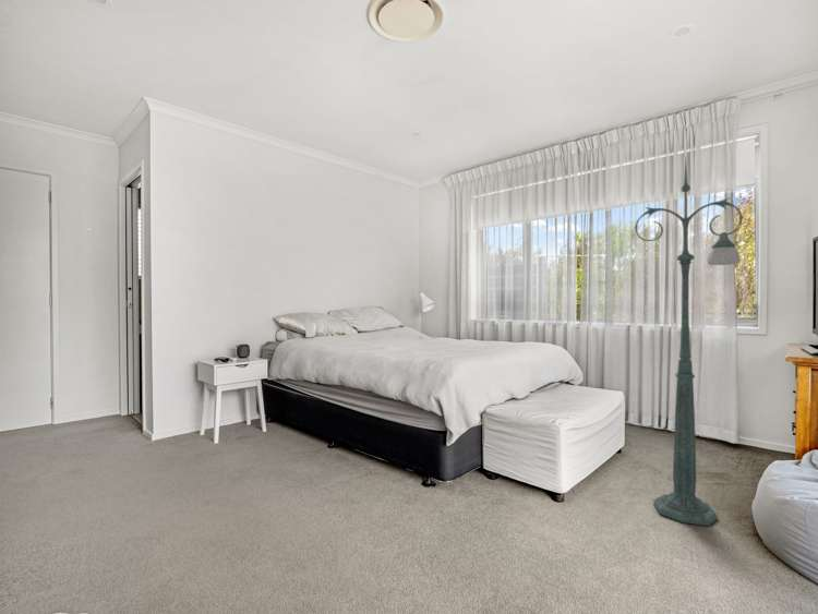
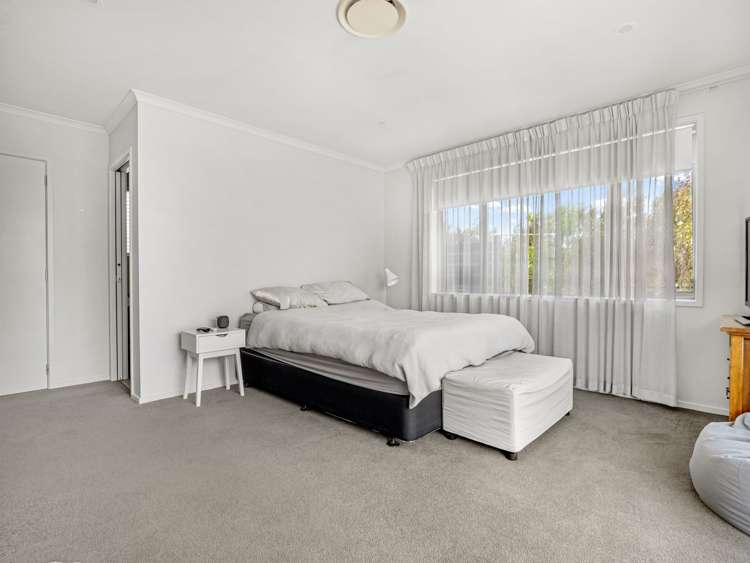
- floor lamp [634,157,744,527]
